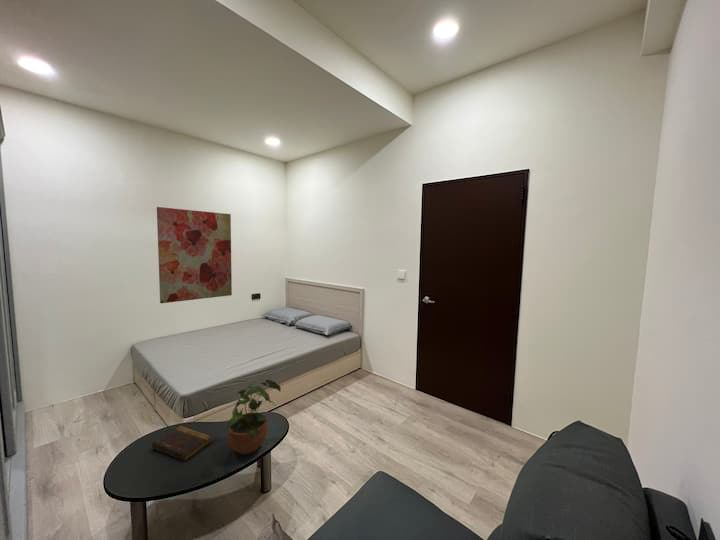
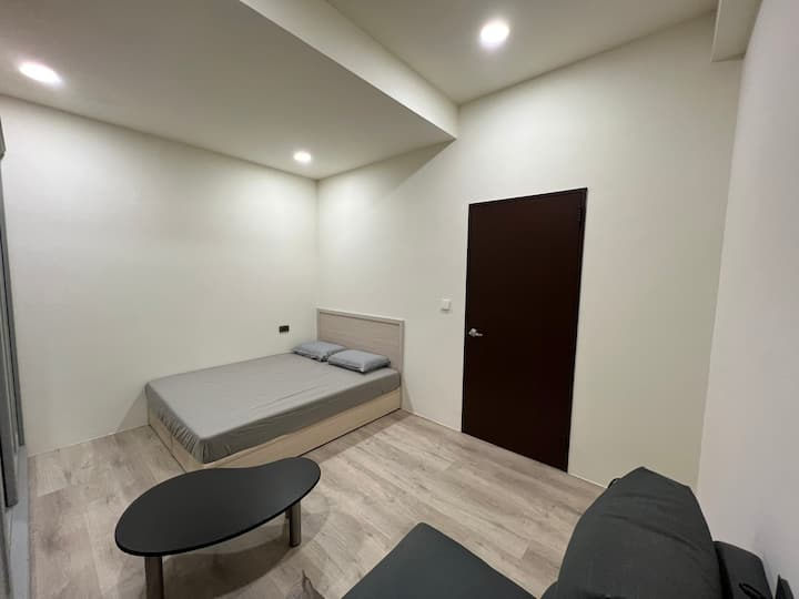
- potted plant [226,379,282,456]
- book [151,425,213,462]
- wall art [156,206,233,304]
